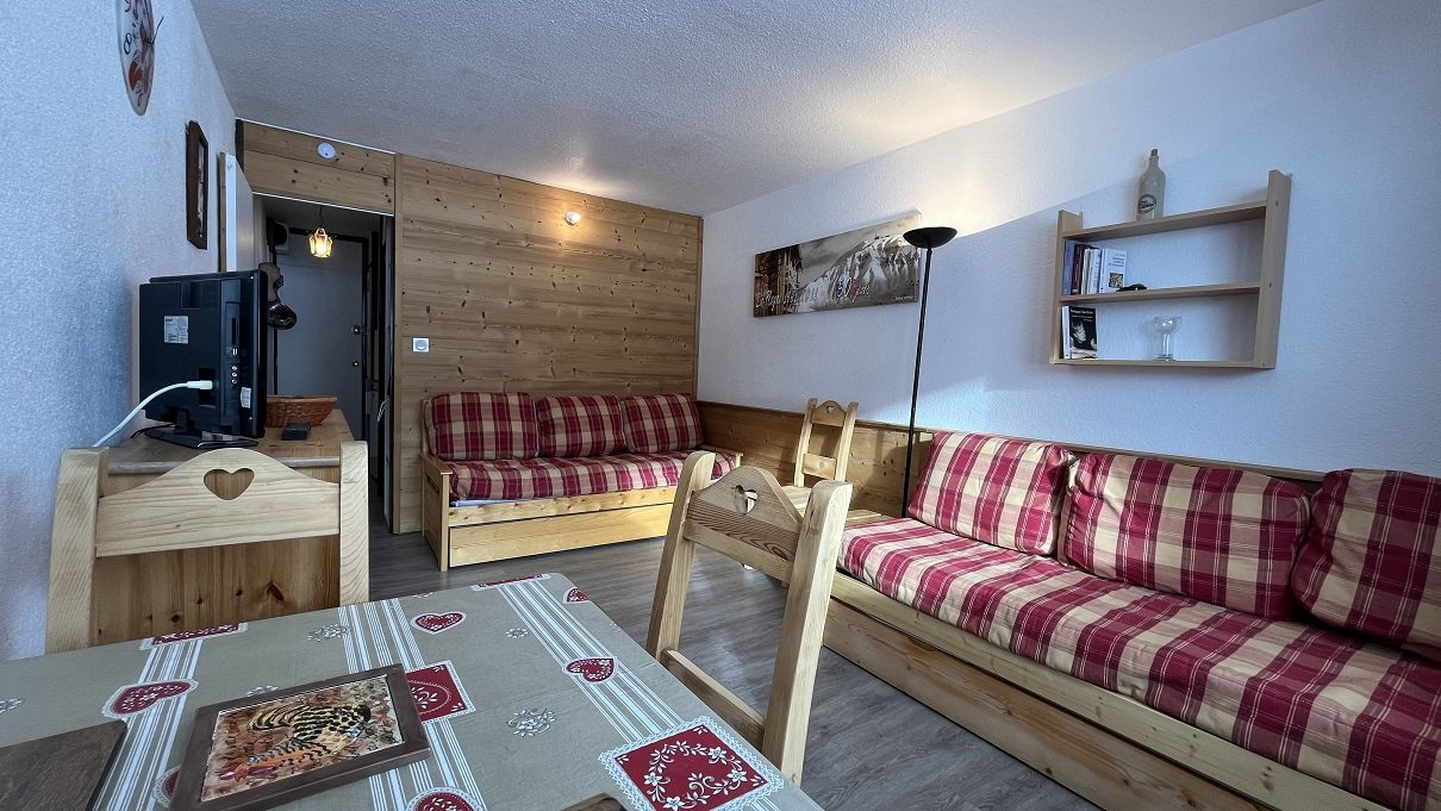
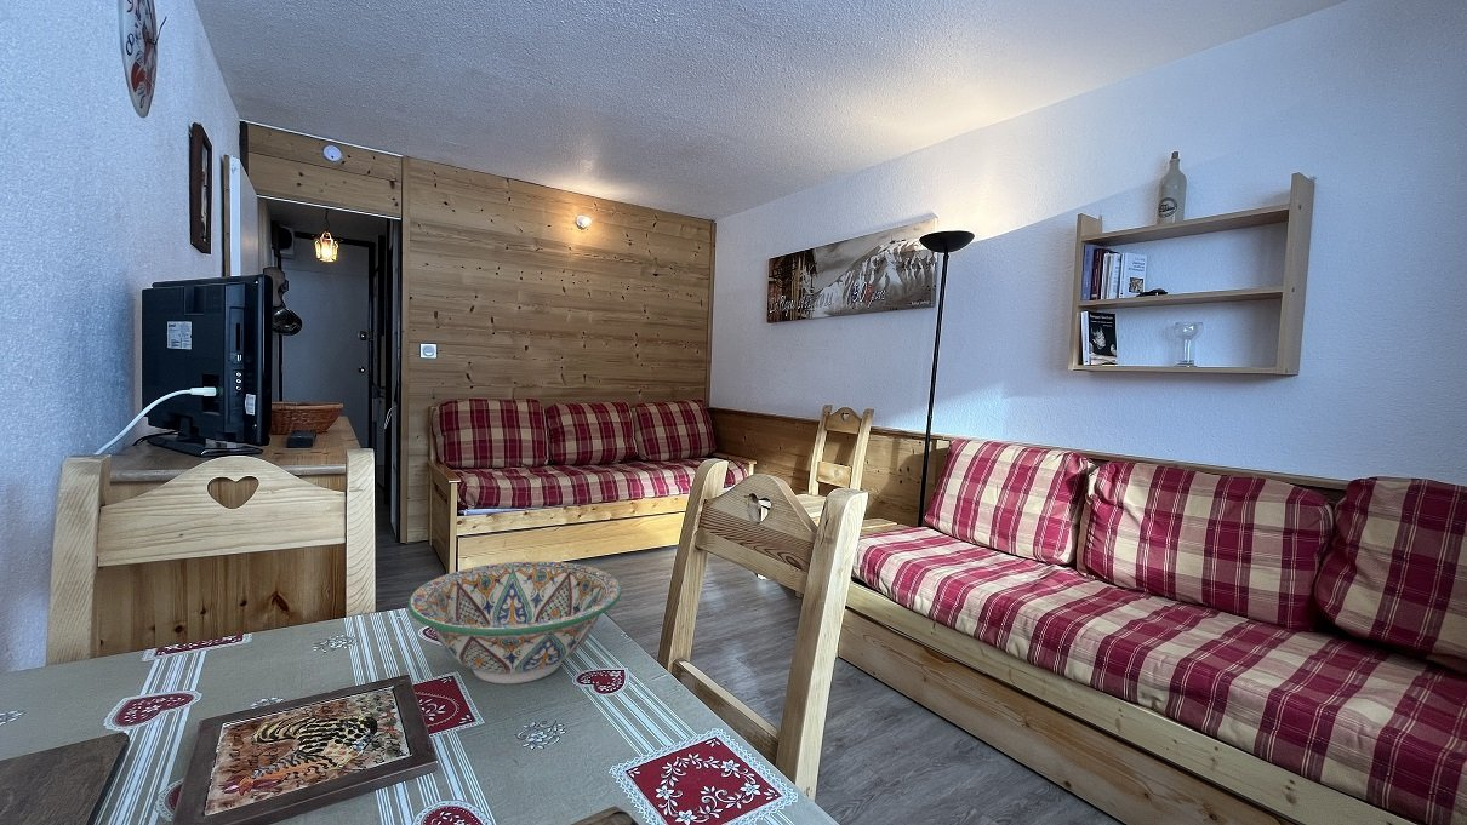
+ decorative bowl [407,560,622,684]
